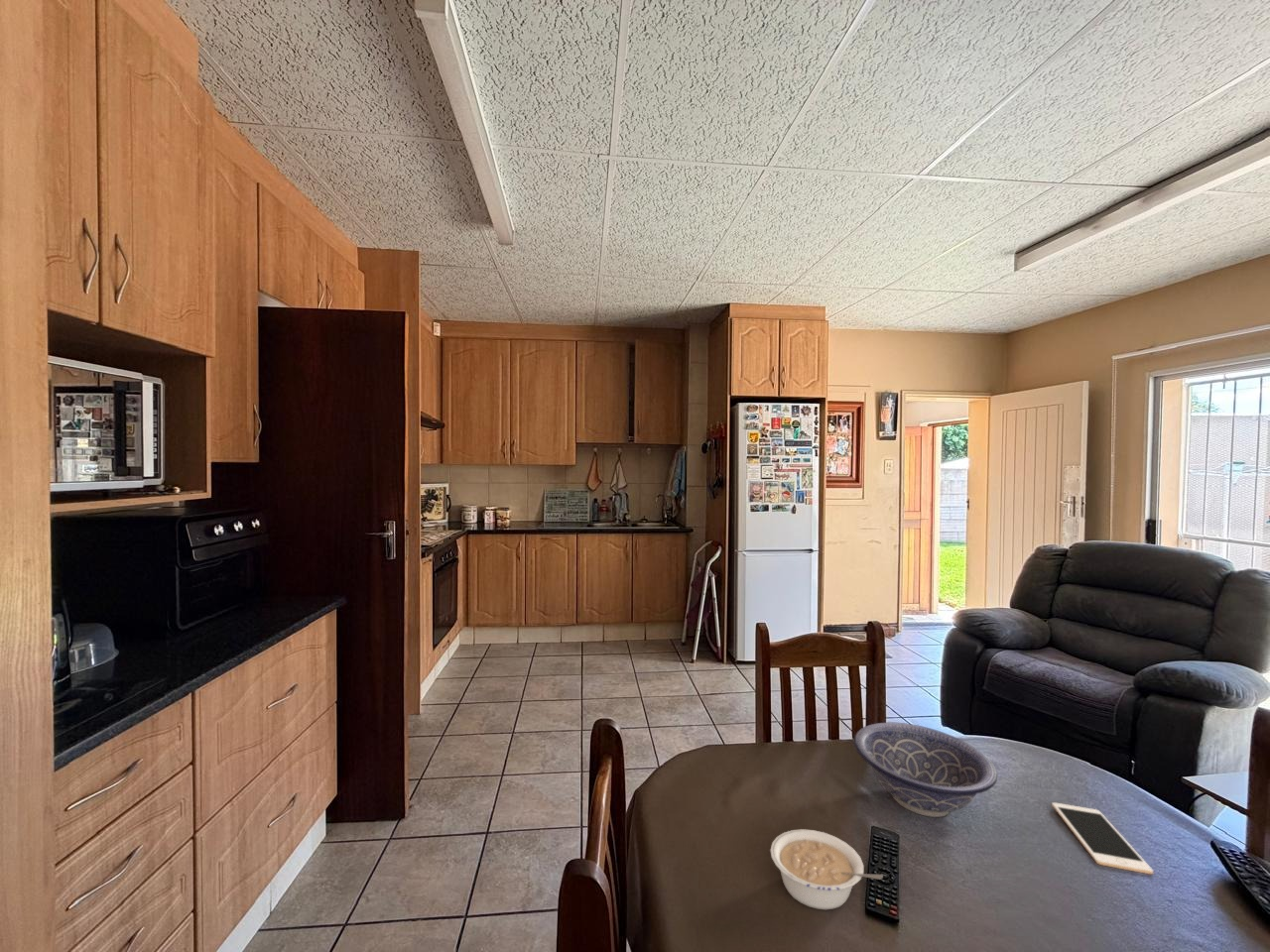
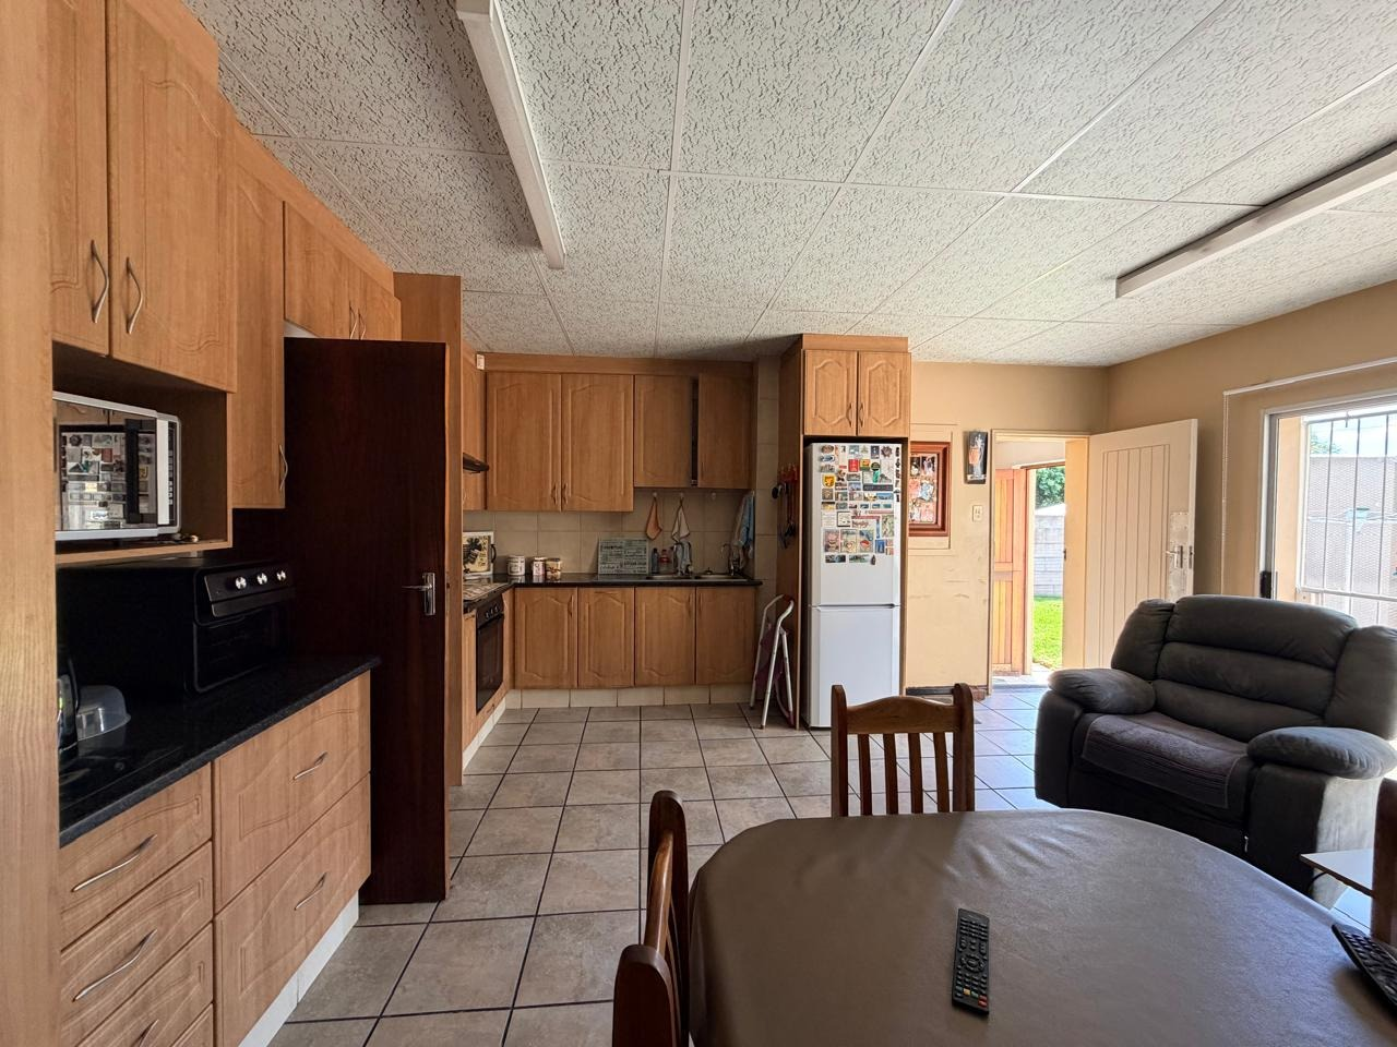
- cell phone [1051,801,1154,875]
- legume [769,828,884,910]
- decorative bowl [853,721,998,818]
